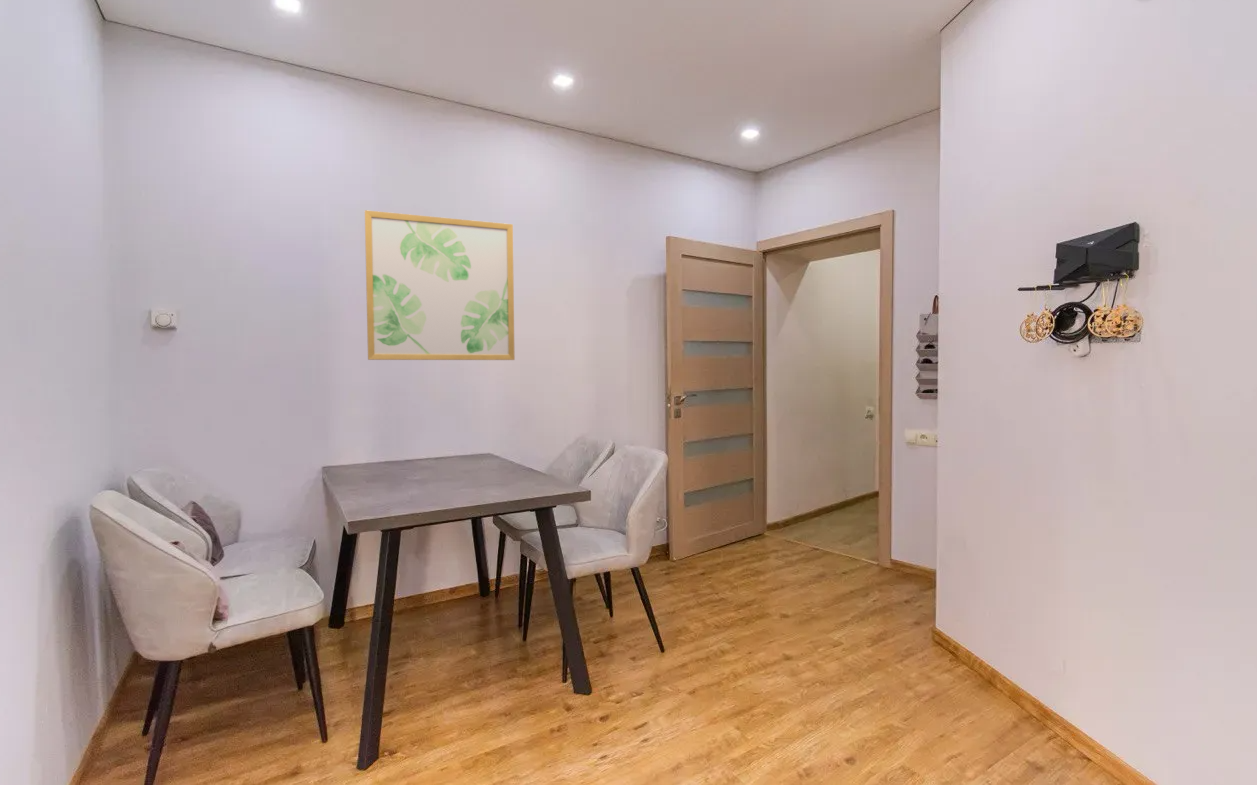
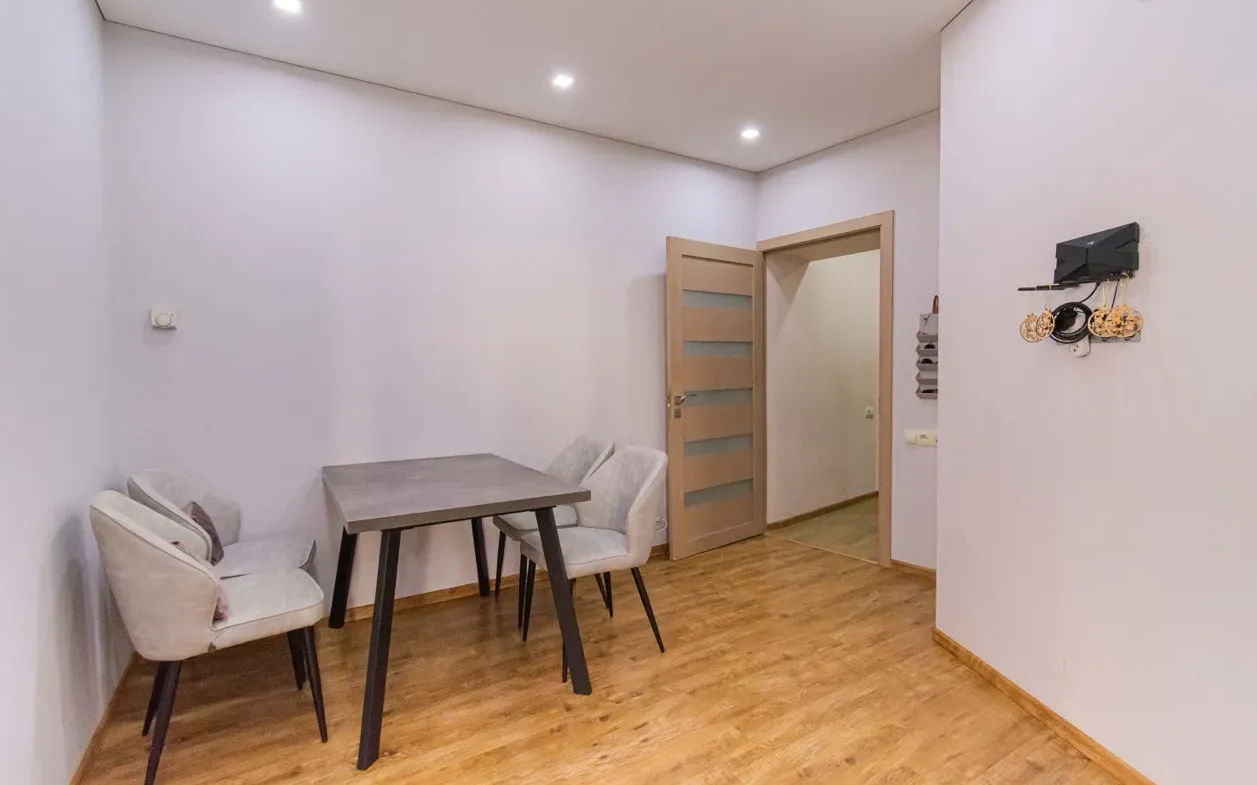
- wall art [364,209,516,361]
